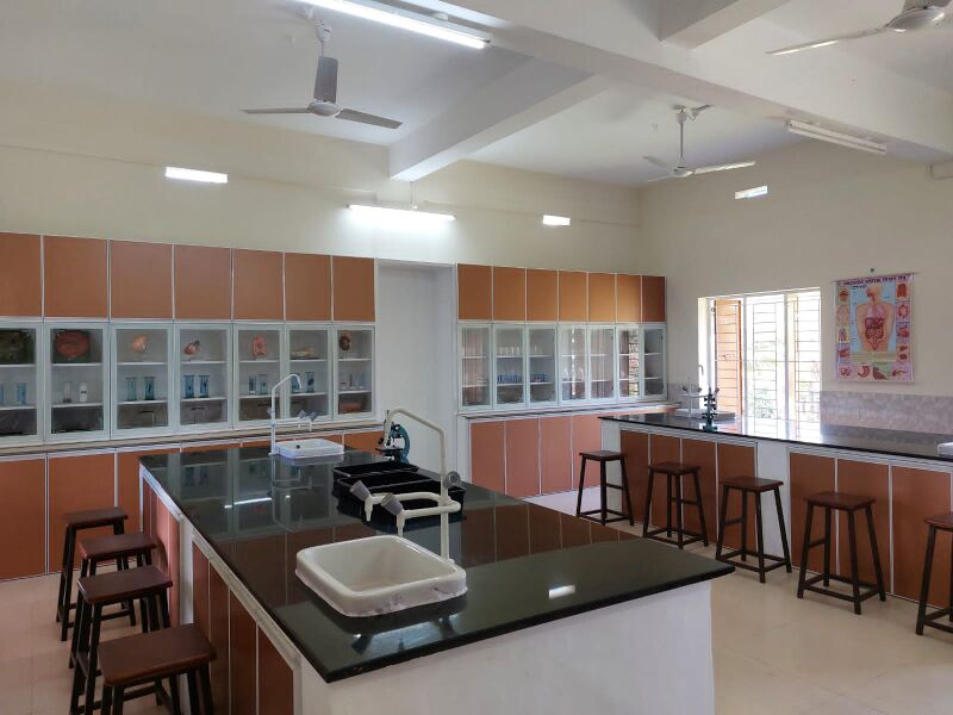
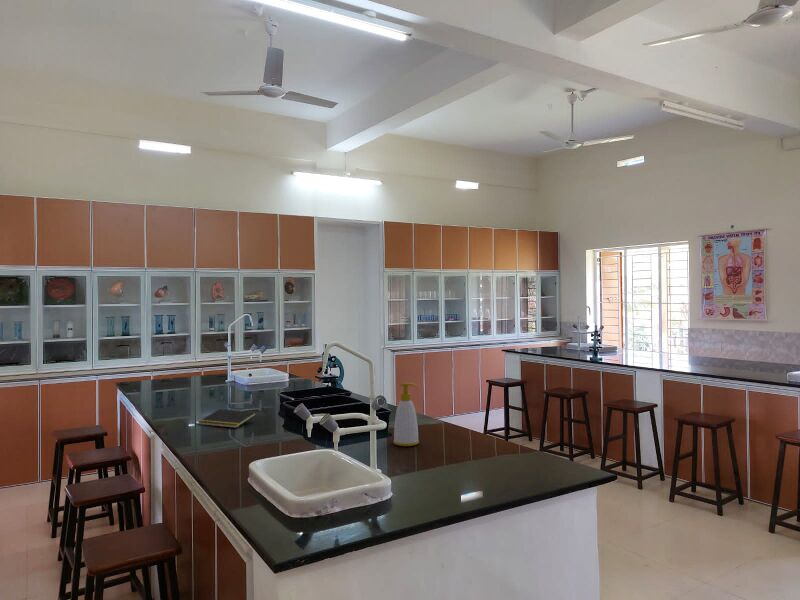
+ soap bottle [392,382,420,447]
+ notepad [197,408,257,429]
